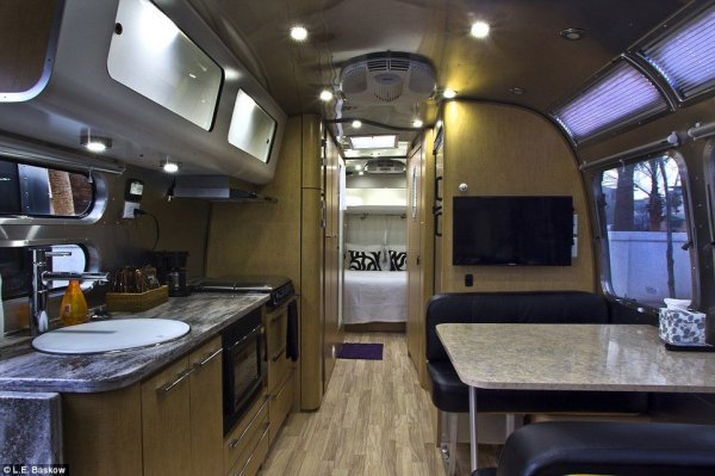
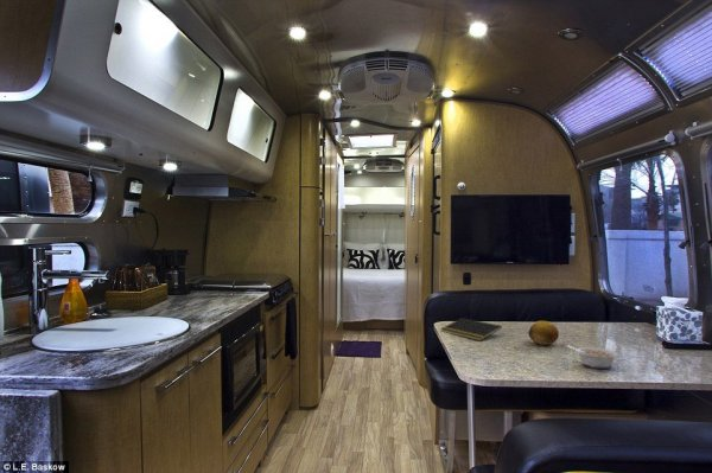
+ fruit [528,320,560,346]
+ legume [566,344,619,370]
+ notepad [439,317,503,343]
